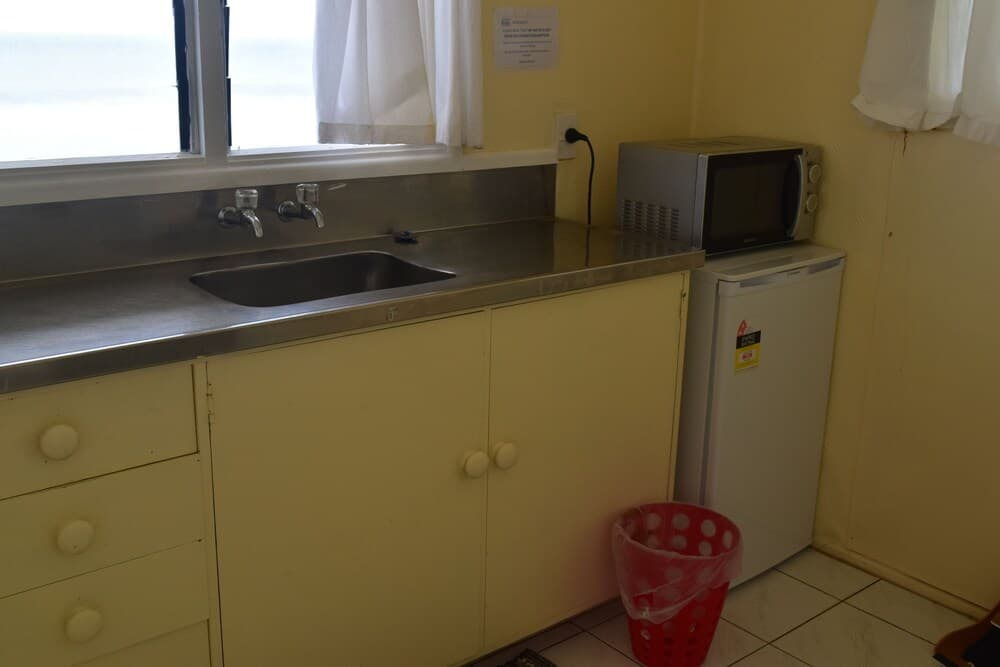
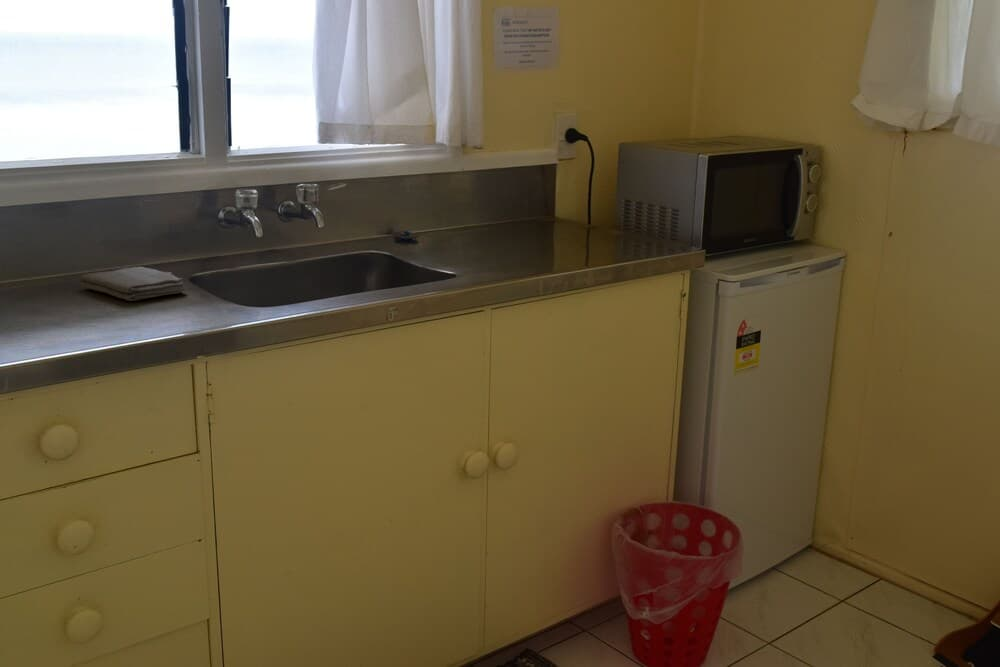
+ washcloth [78,266,187,302]
